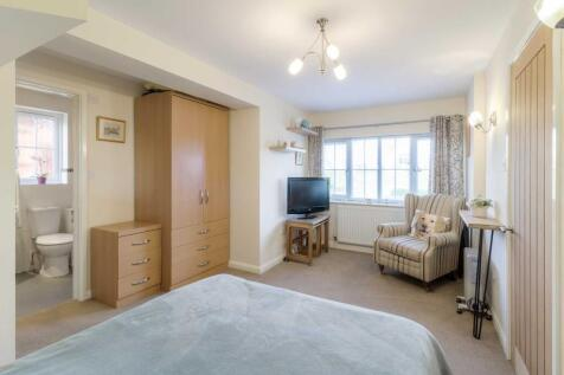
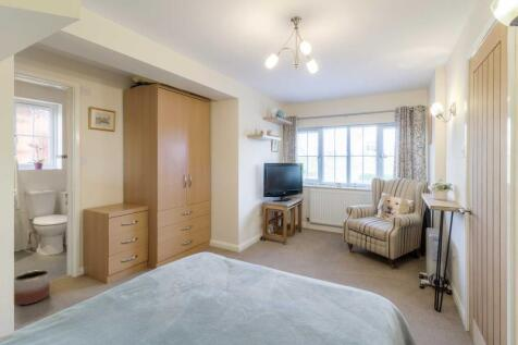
+ planter [13,269,51,306]
